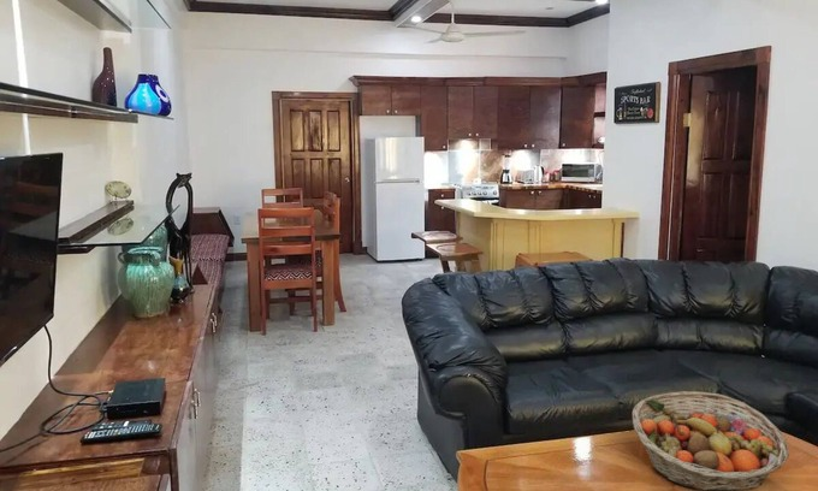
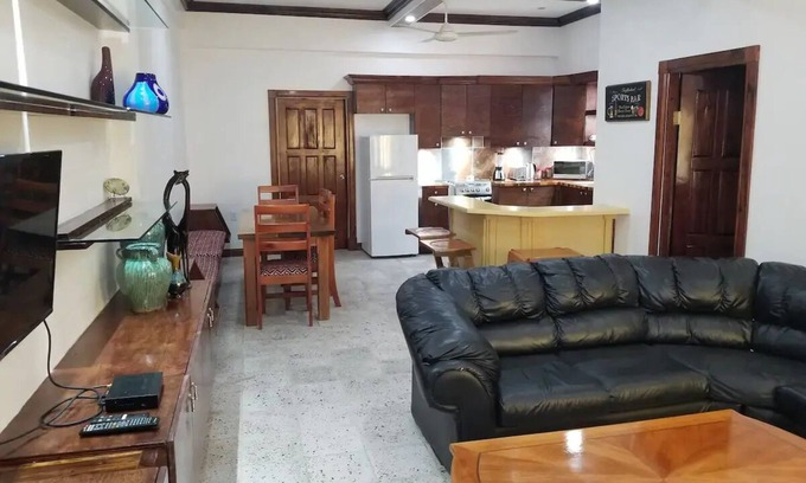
- fruit basket [632,390,790,491]
